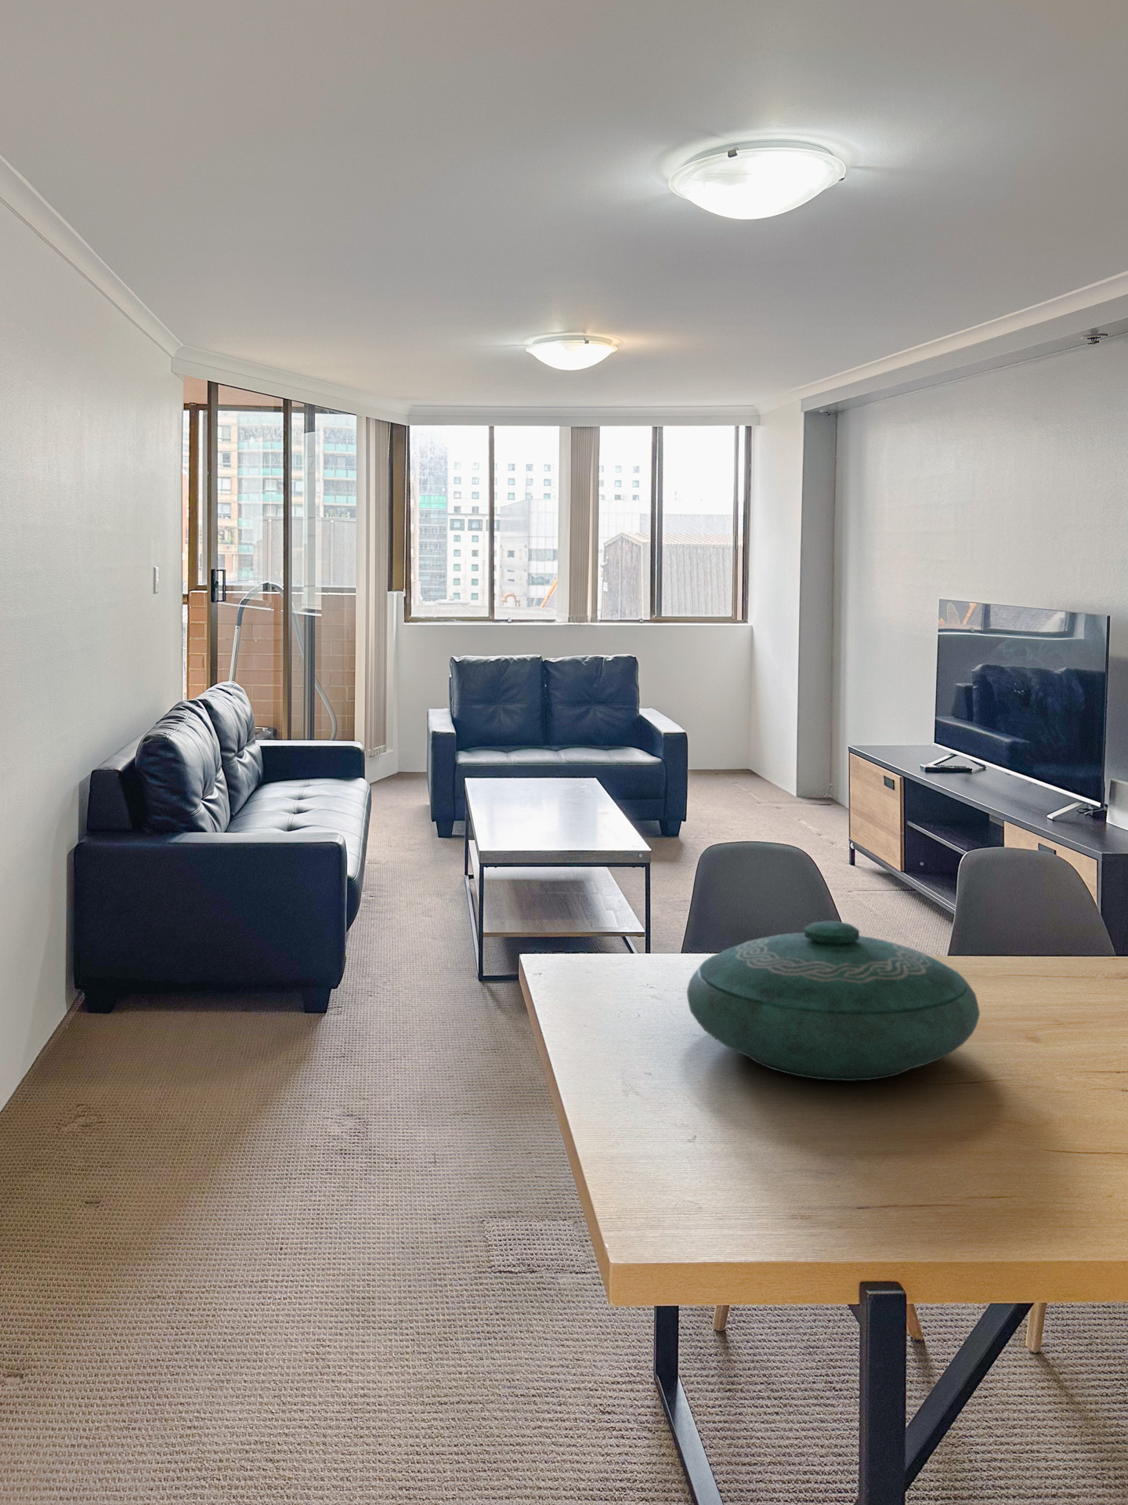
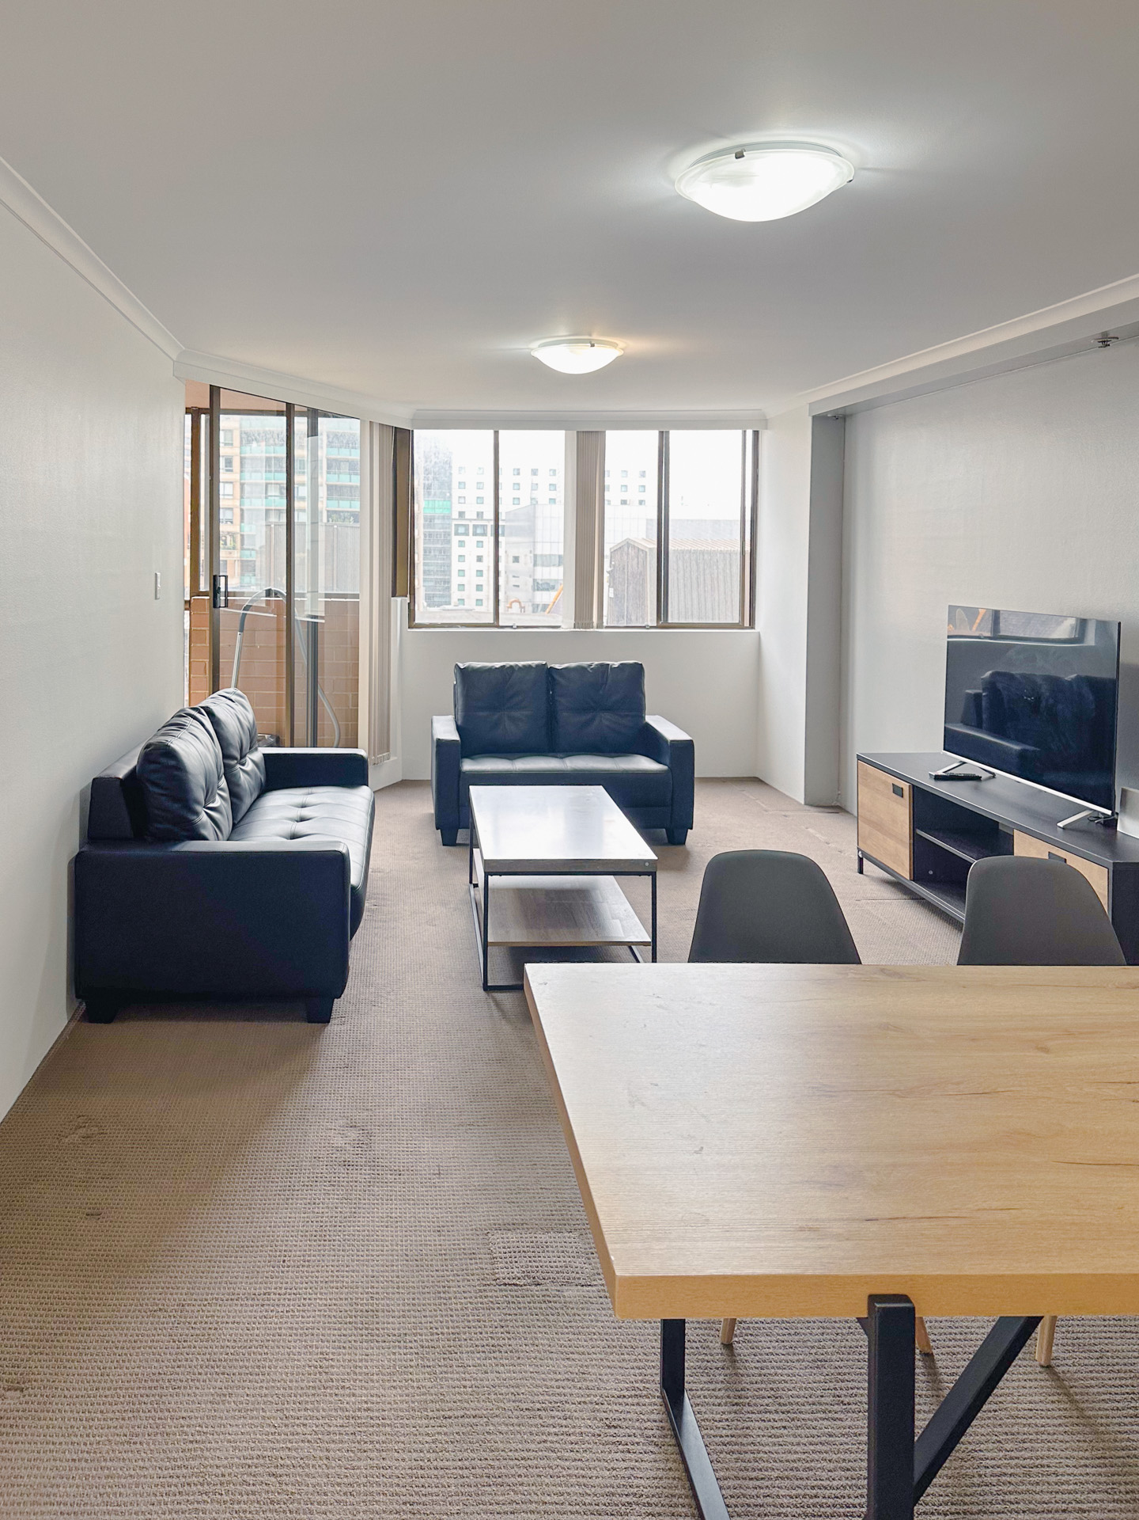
- decorative bowl [686,921,981,1082]
